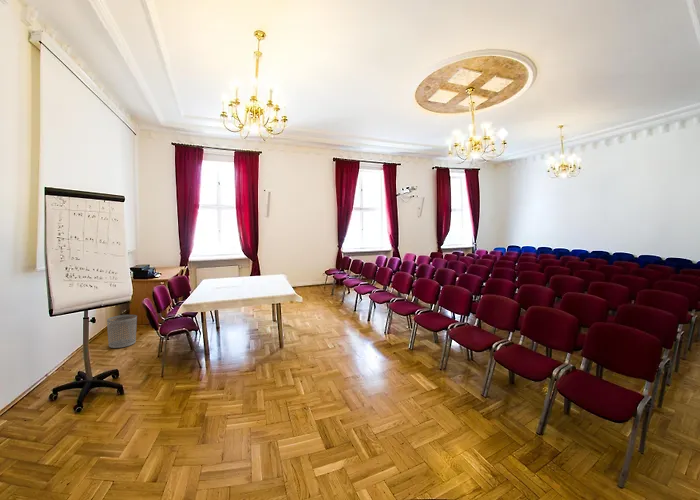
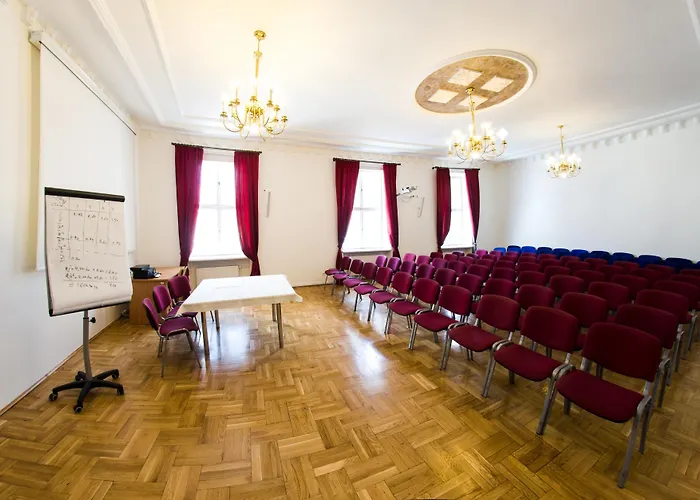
- waste bin [106,314,138,349]
